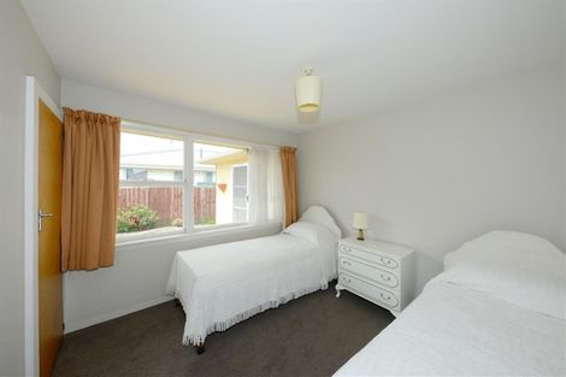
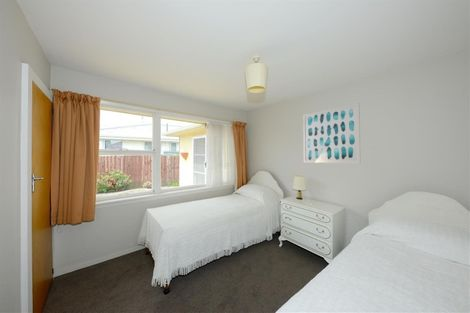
+ wall art [302,102,361,164]
